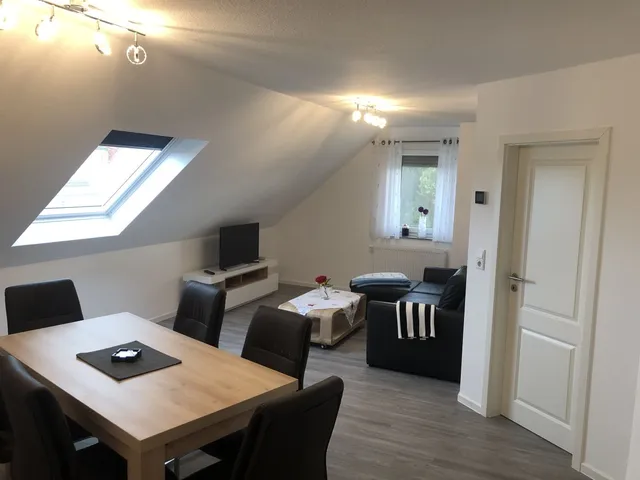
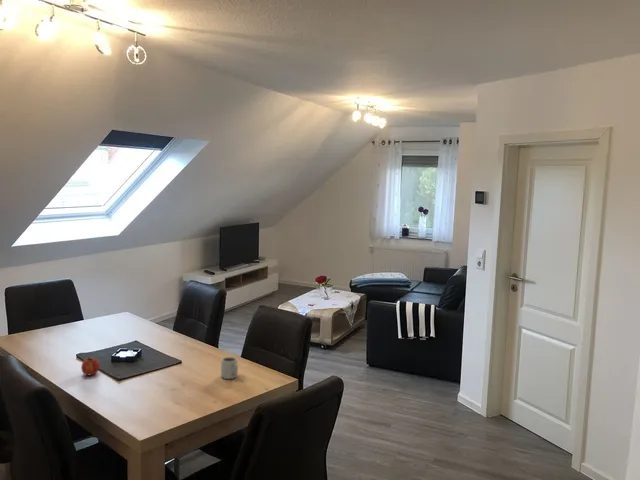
+ cup [220,356,239,380]
+ fruit [80,356,100,376]
